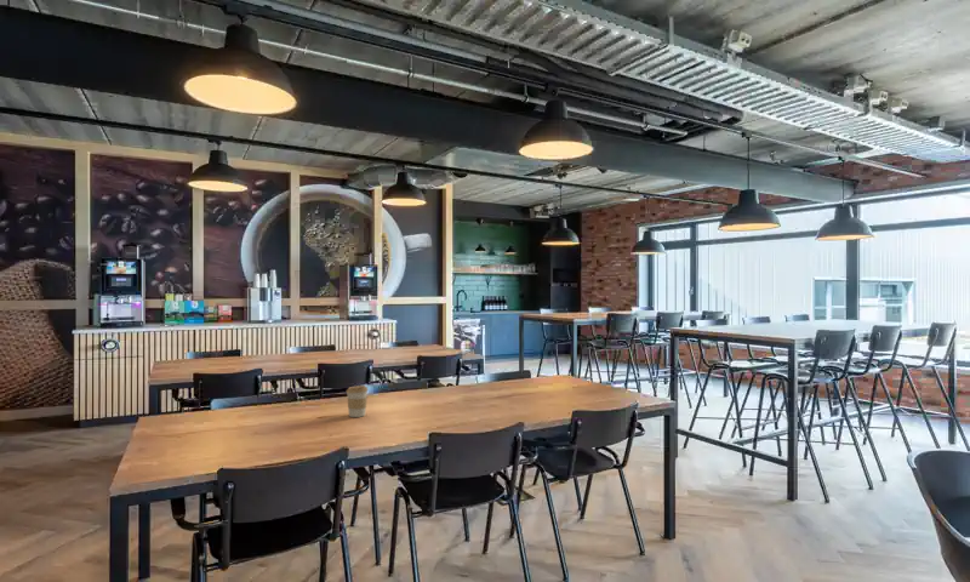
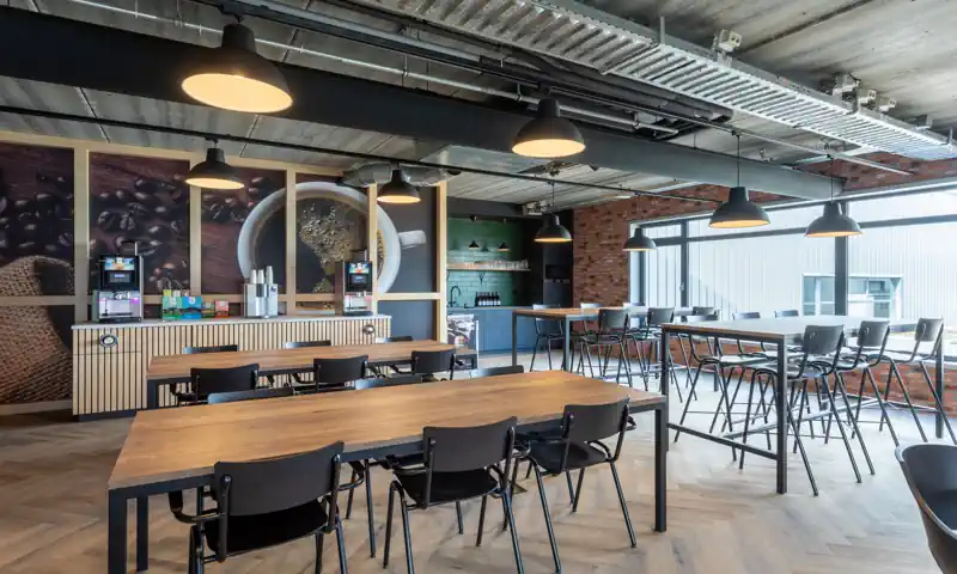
- coffee cup [346,384,369,418]
